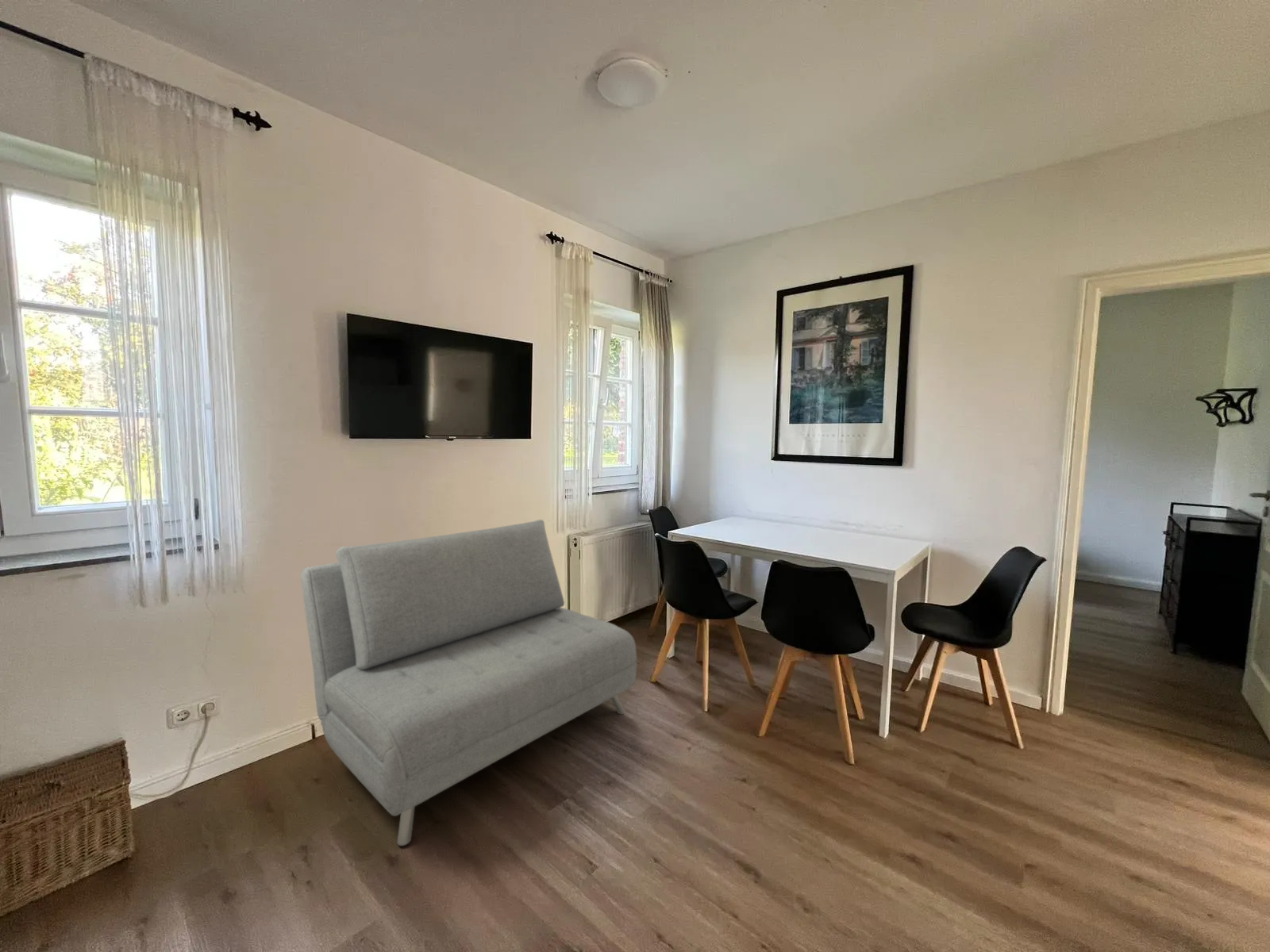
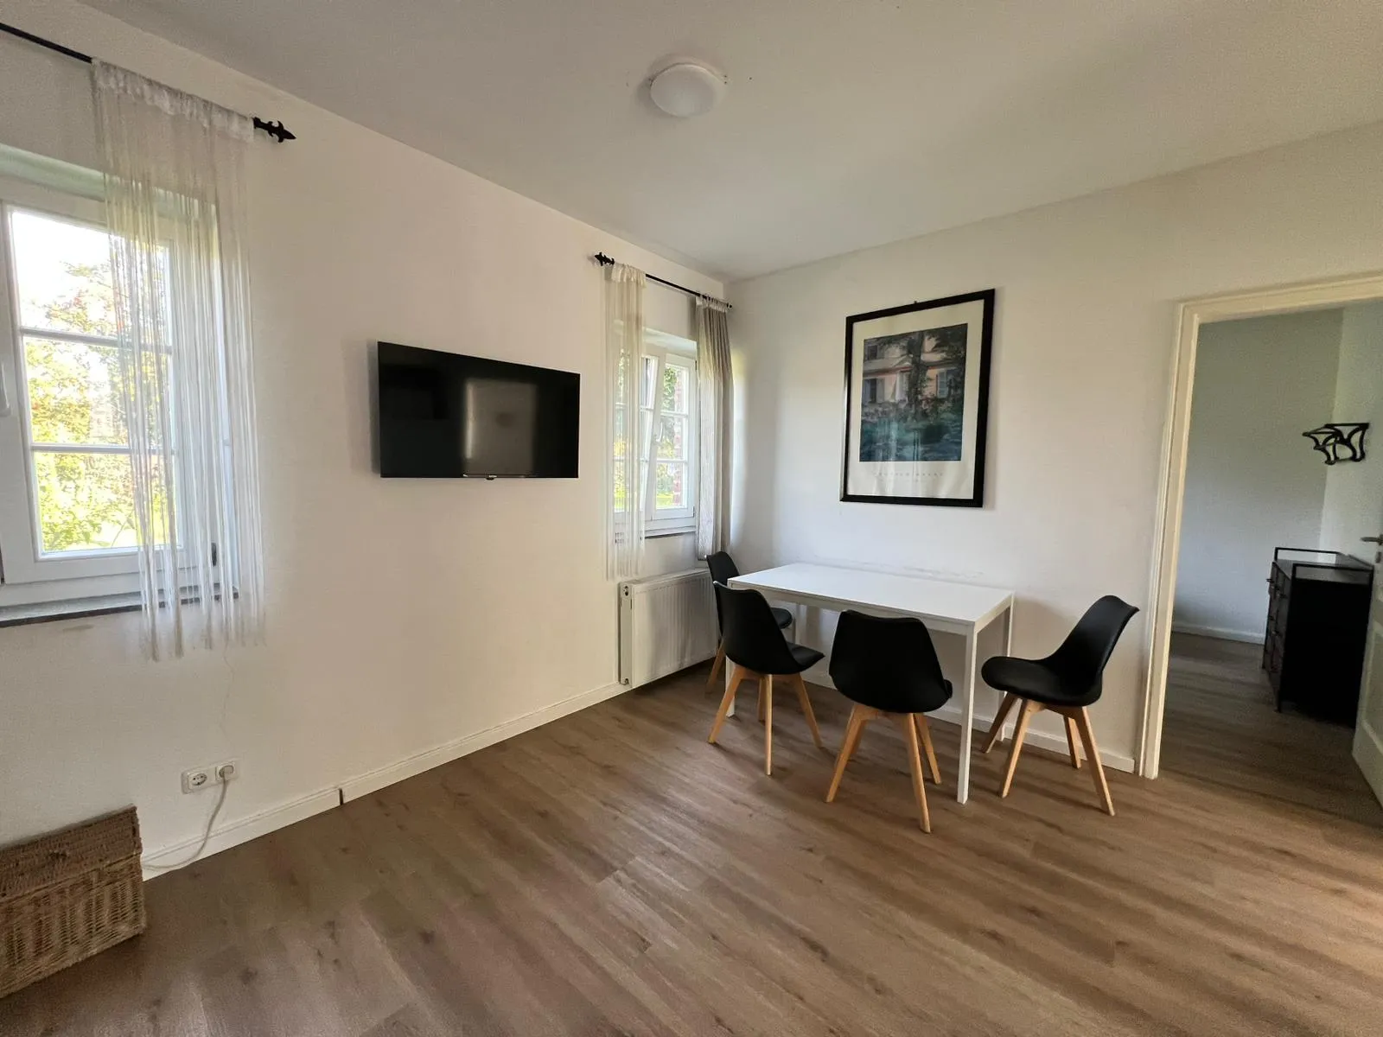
- sofa [300,519,638,847]
